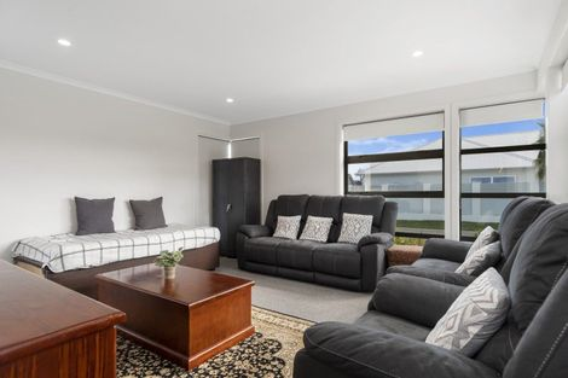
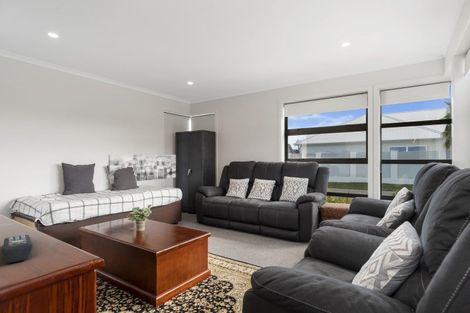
+ remote control [2,234,34,264]
+ wall art [108,154,177,185]
